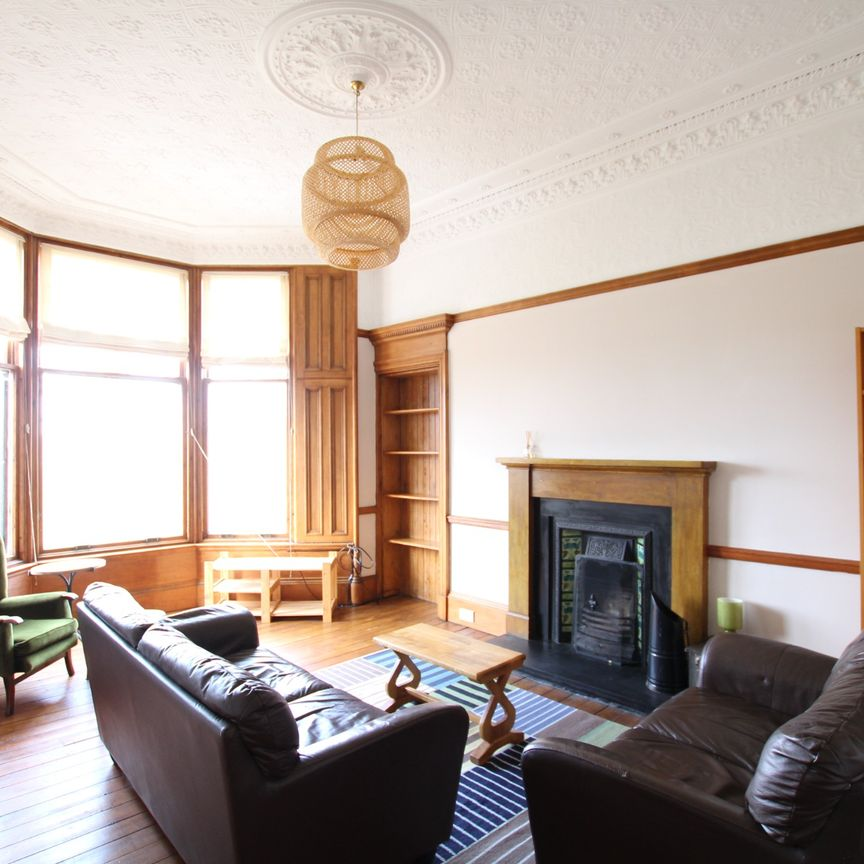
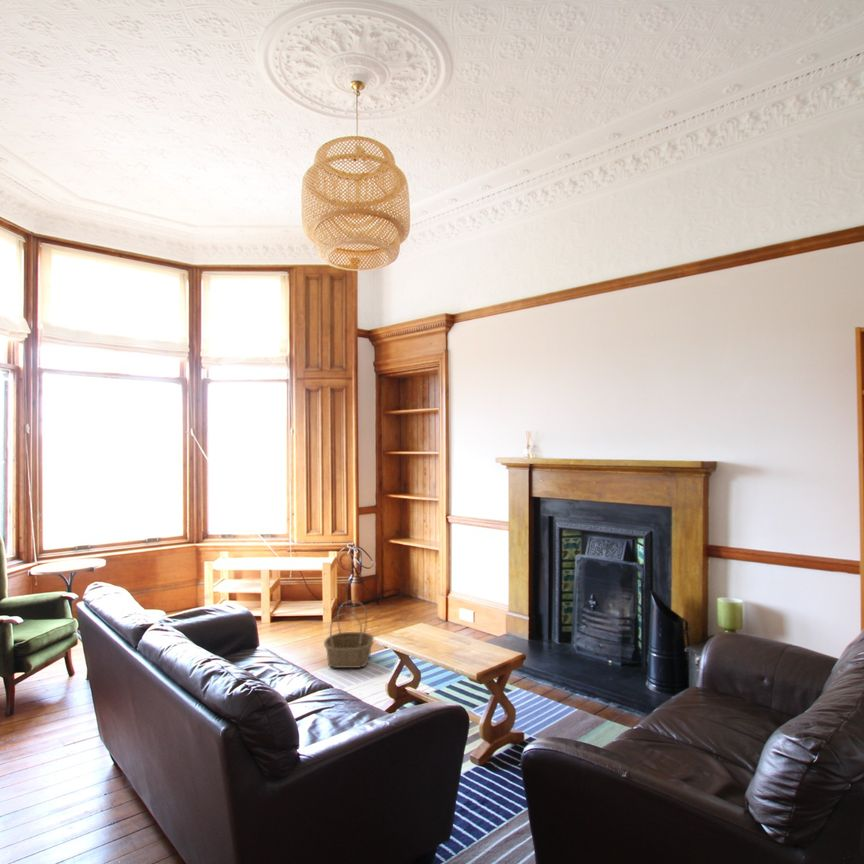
+ basket [323,599,375,669]
